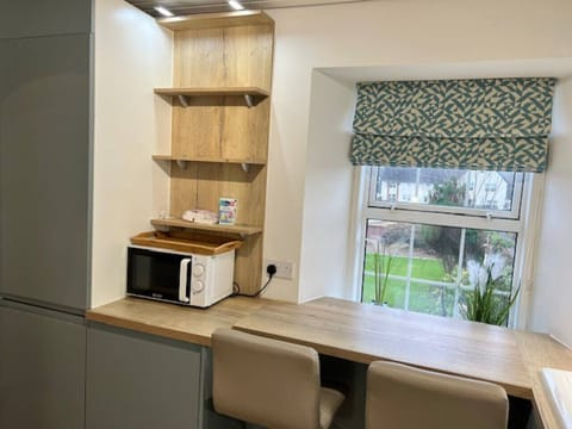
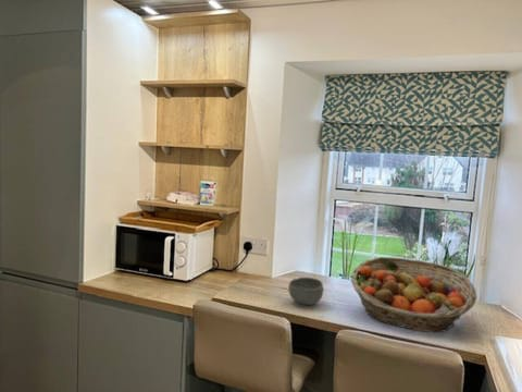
+ fruit basket [350,256,477,333]
+ bowl [287,277,324,306]
